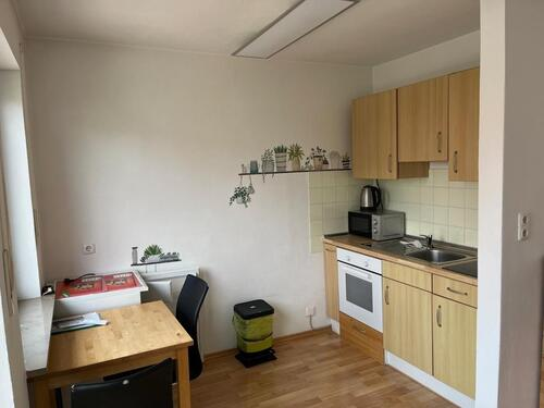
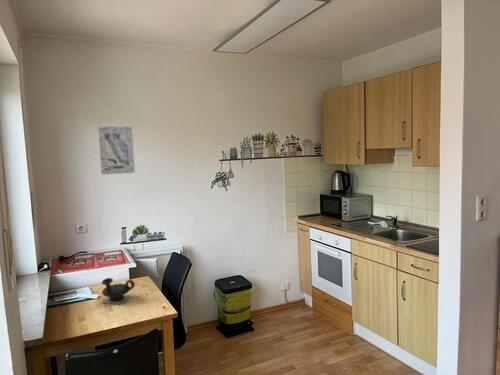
+ wall art [97,125,136,175]
+ teapot [101,277,136,305]
